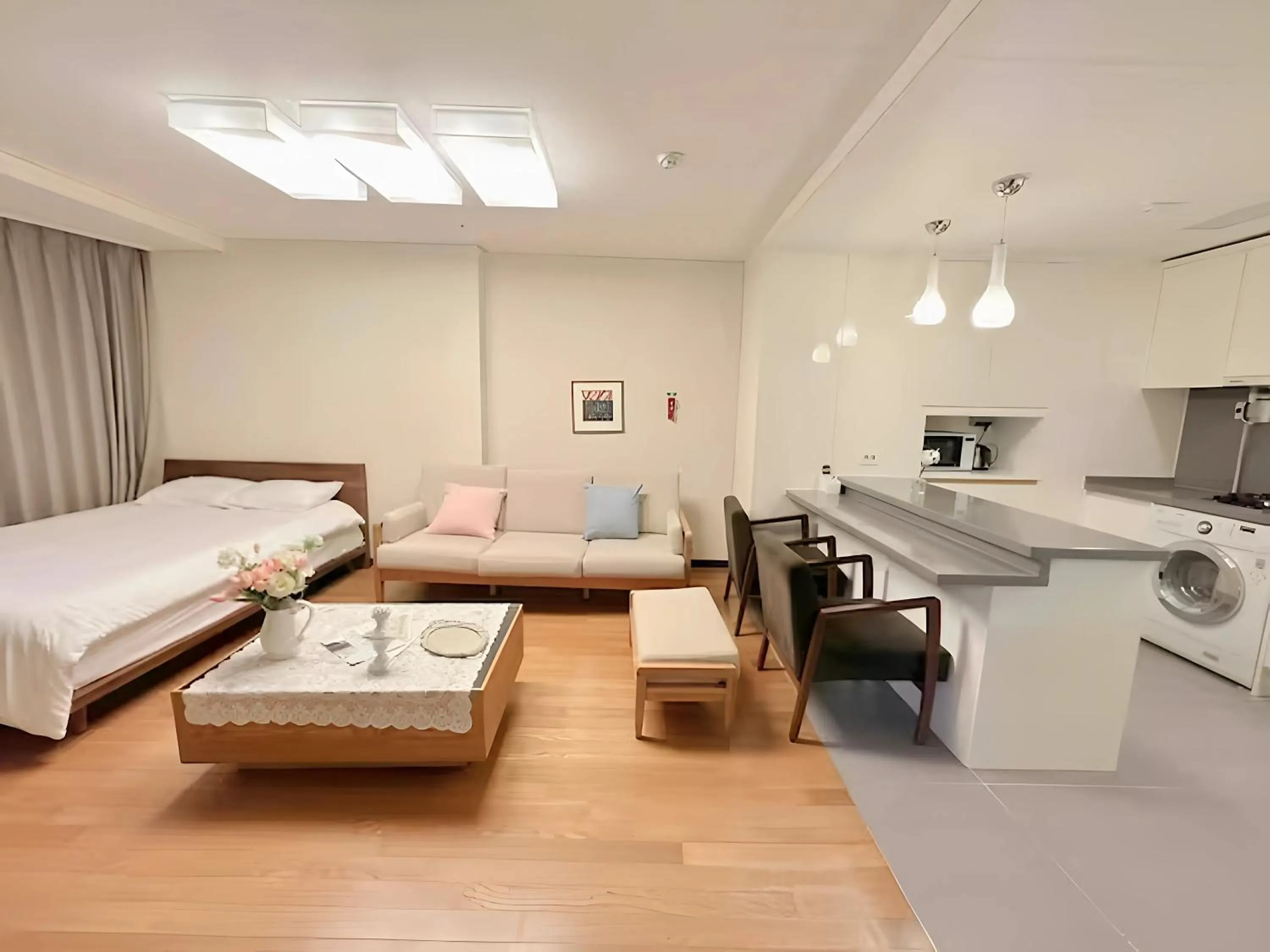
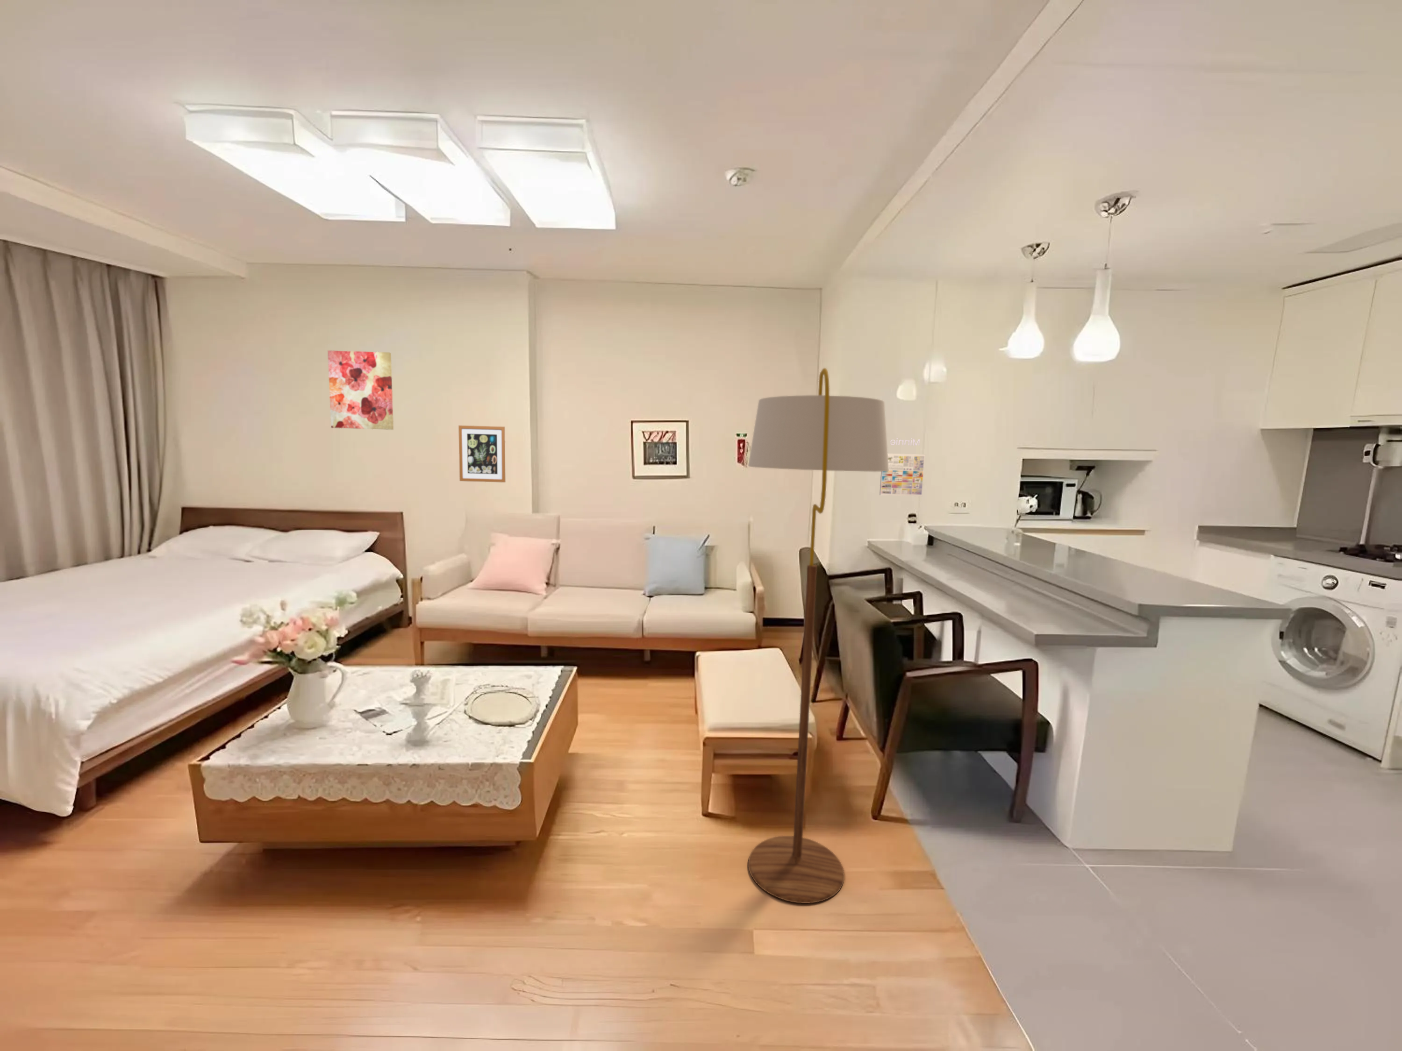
+ calendar [879,437,926,497]
+ wall art [458,425,506,482]
+ floor lamp [747,368,889,904]
+ wall art [327,350,394,431]
